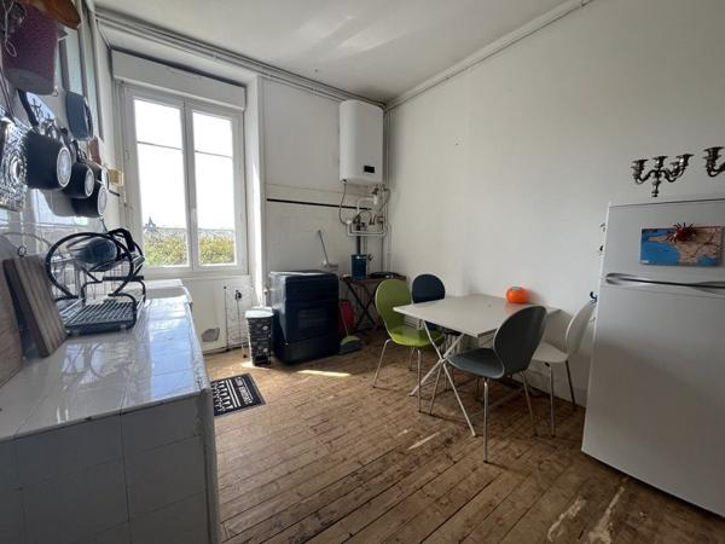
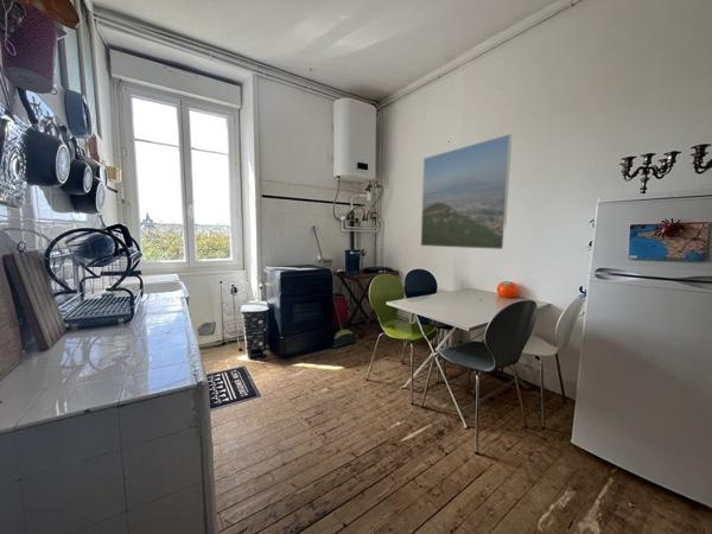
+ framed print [420,133,513,250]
